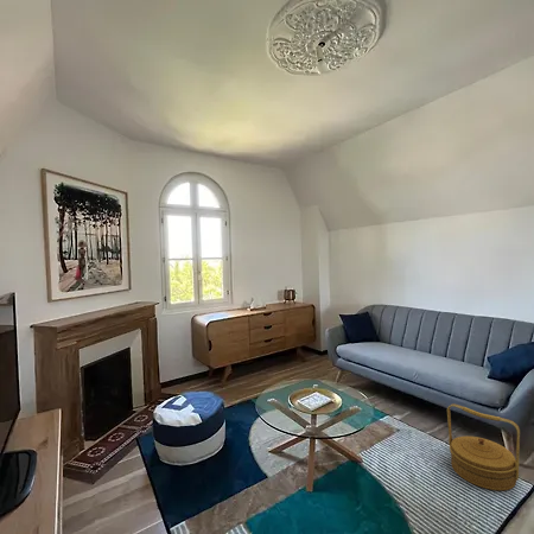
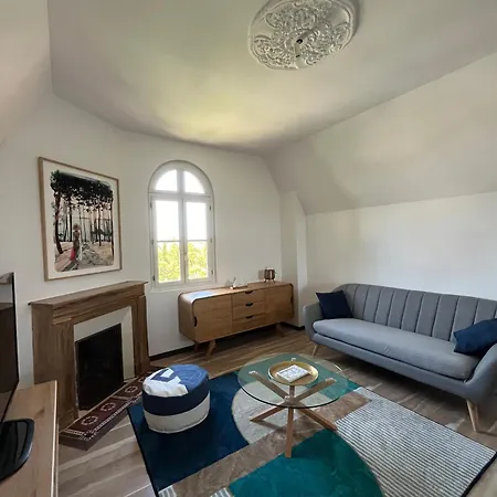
- woven basket [446,402,521,491]
